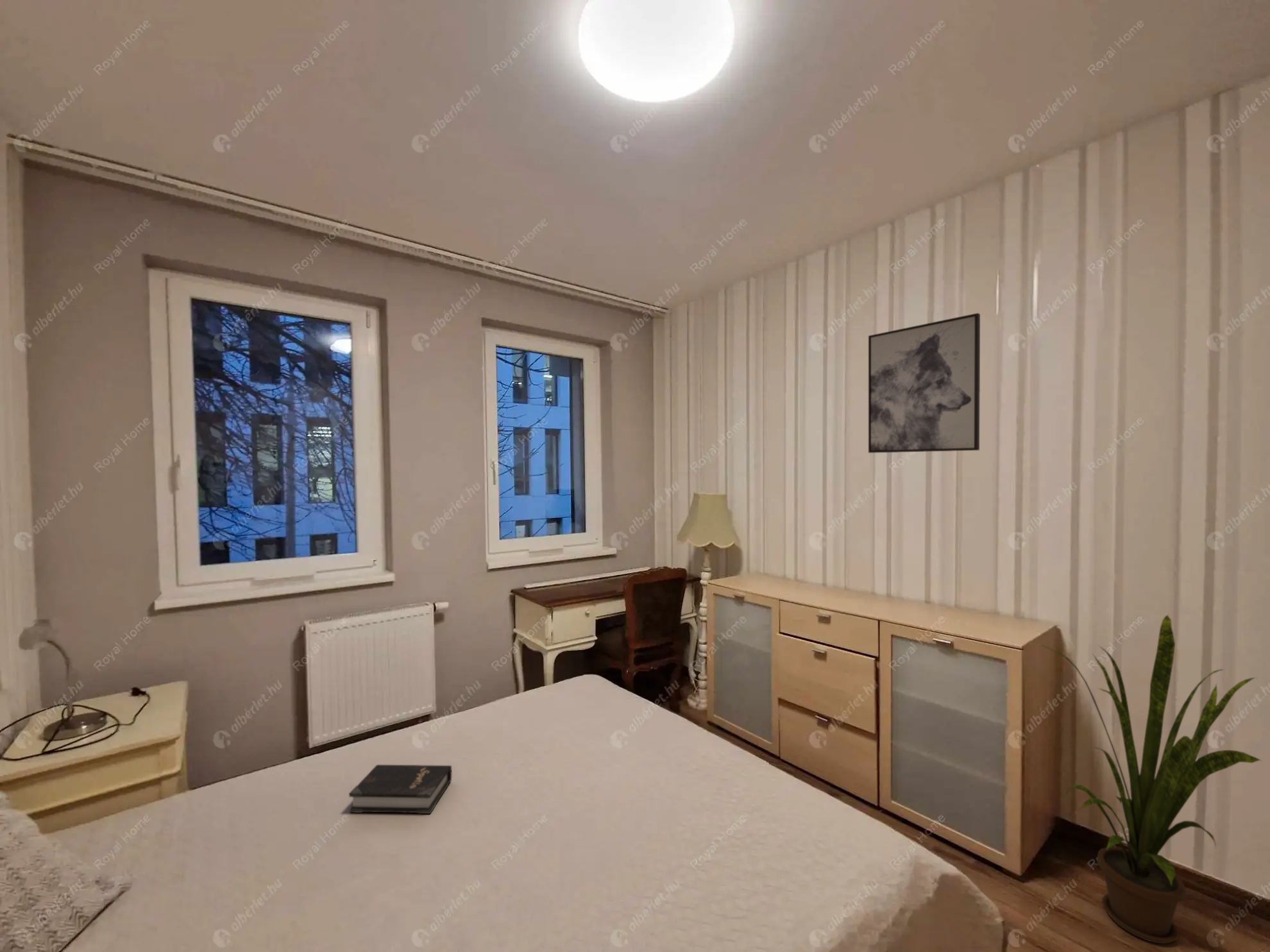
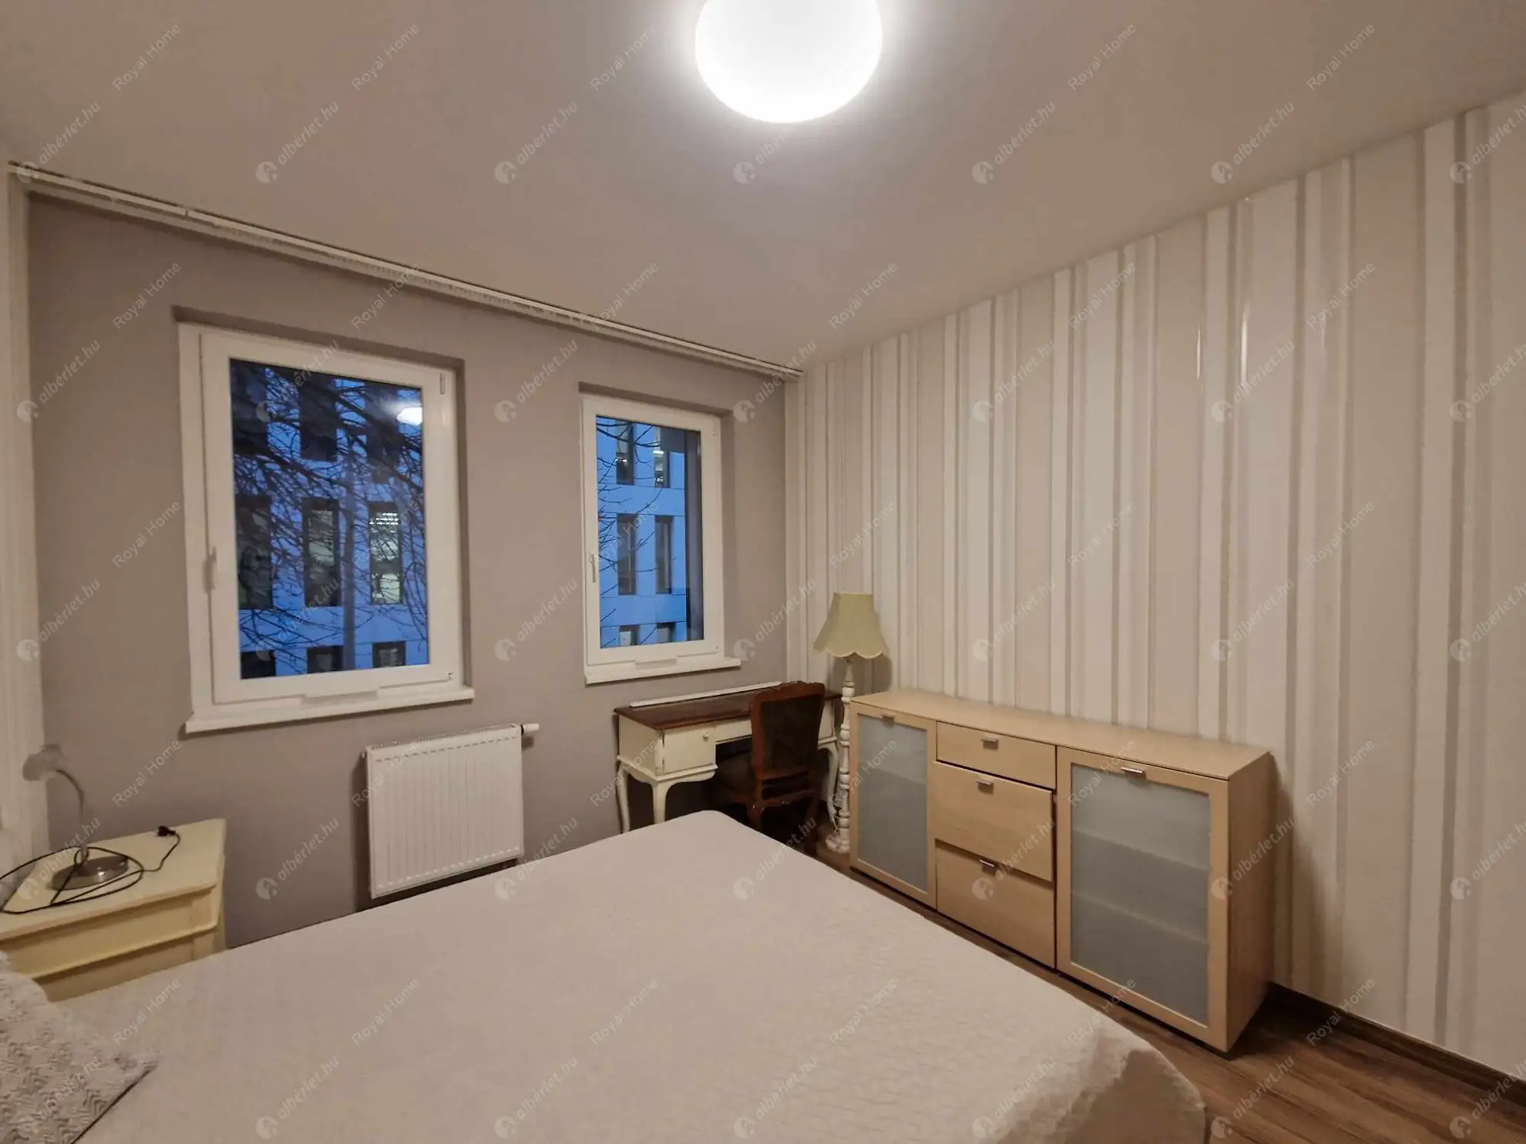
- house plant [1040,615,1262,944]
- hardback book [348,764,452,814]
- wall art [868,312,981,454]
